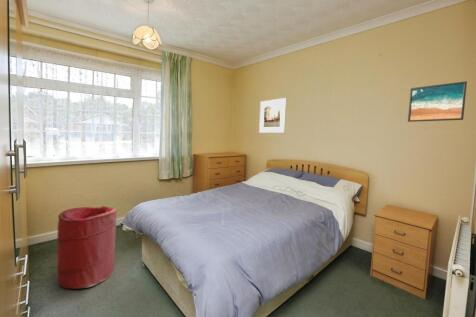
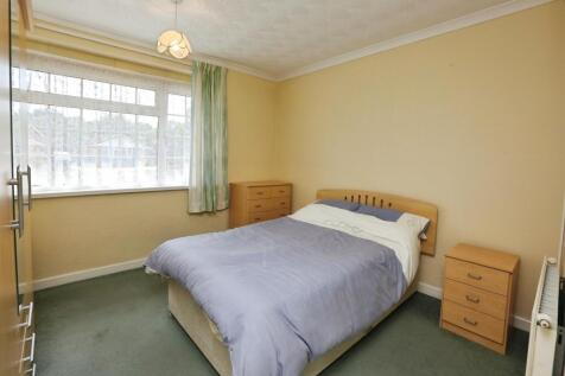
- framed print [258,97,287,134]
- laundry hamper [56,205,117,290]
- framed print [407,80,468,123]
